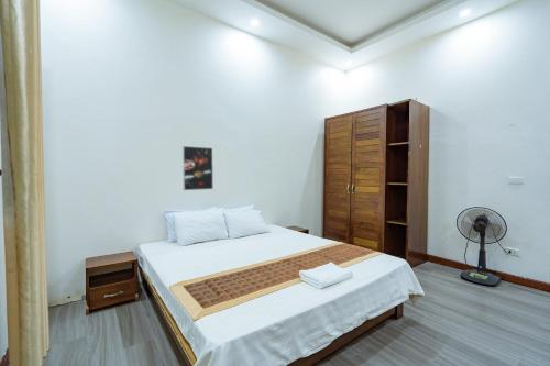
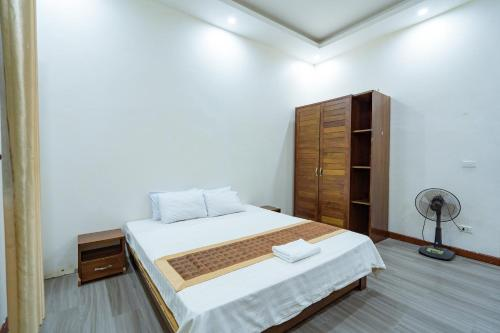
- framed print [182,145,215,191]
